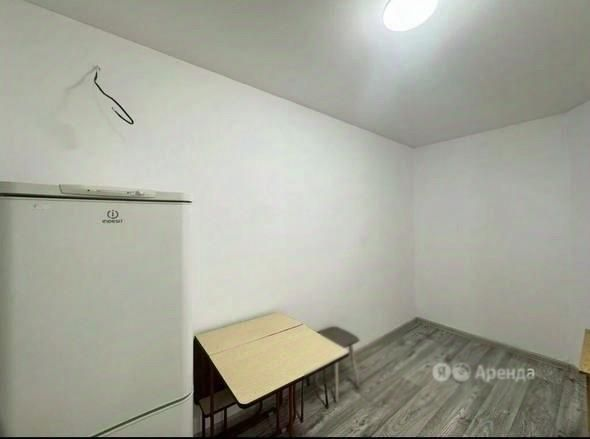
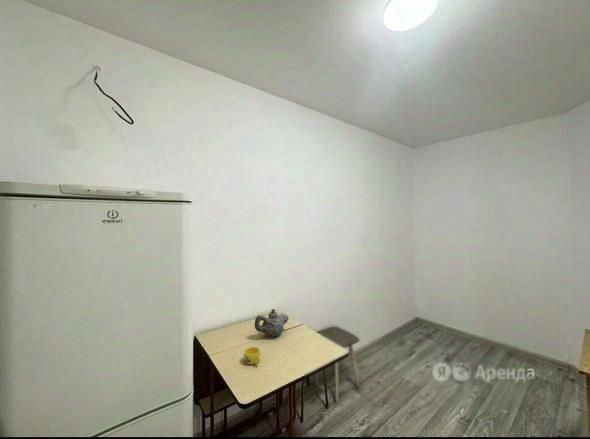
+ teapot [254,308,290,338]
+ cup [243,346,261,365]
